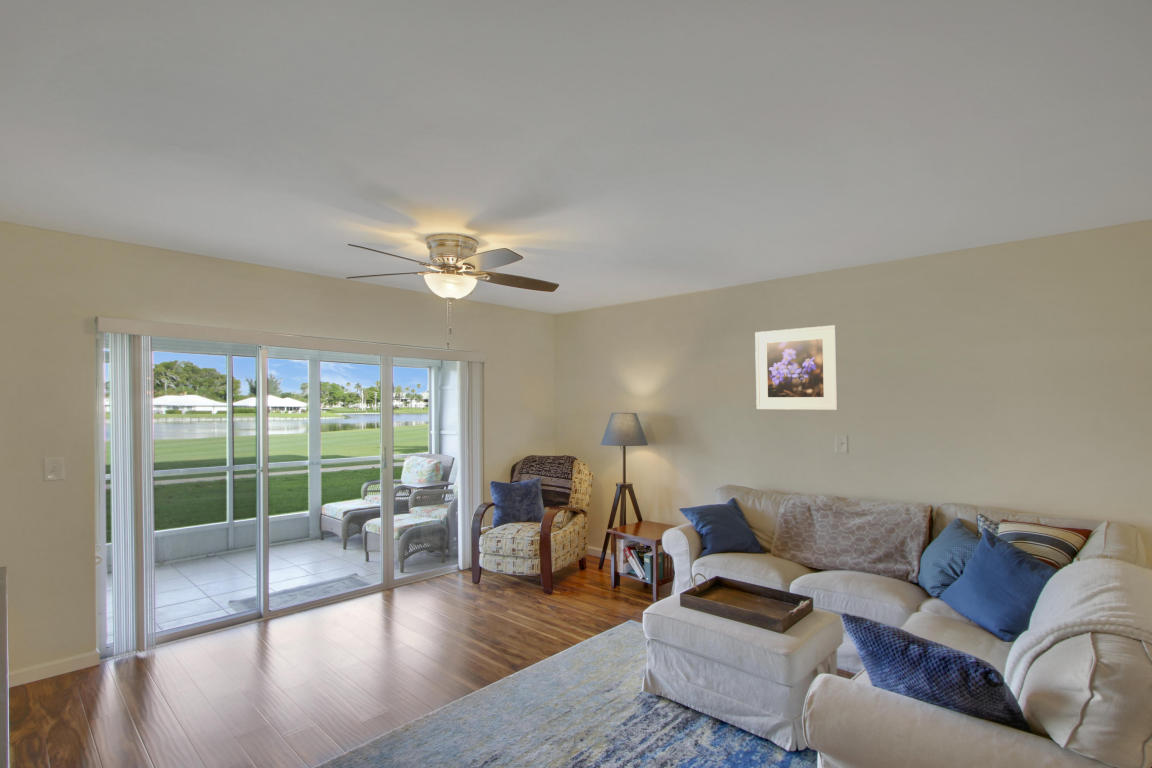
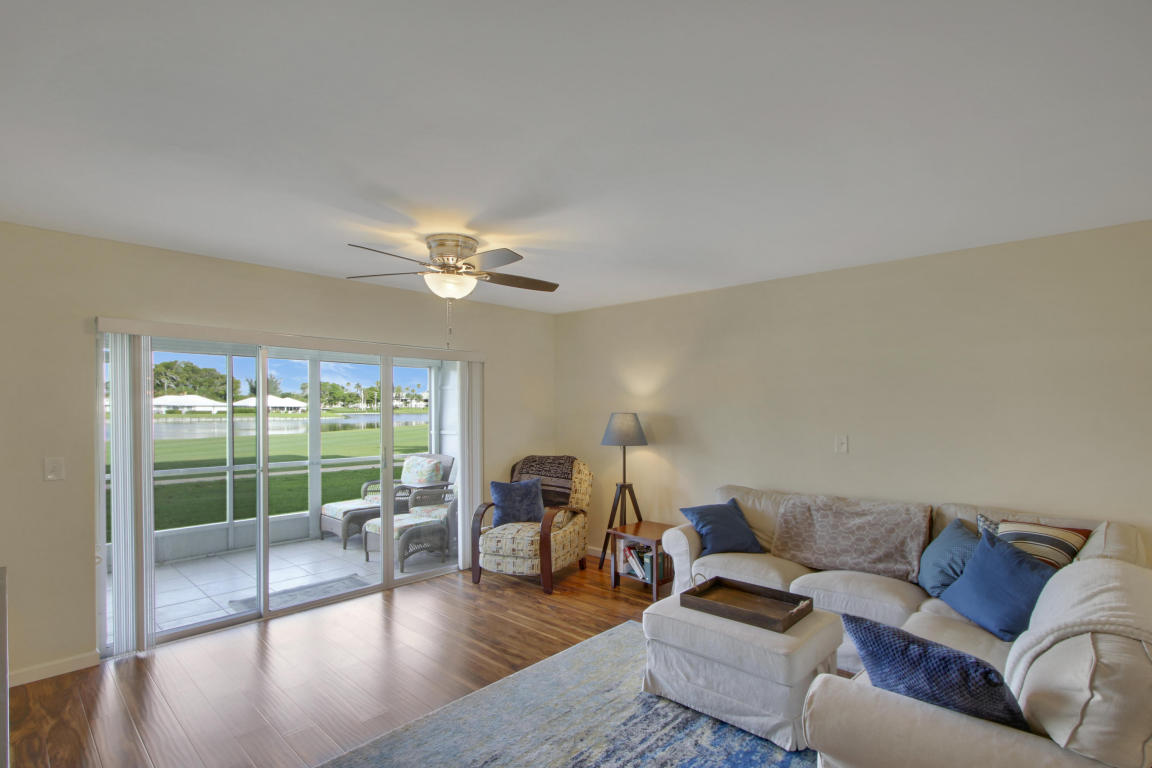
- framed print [754,324,839,411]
